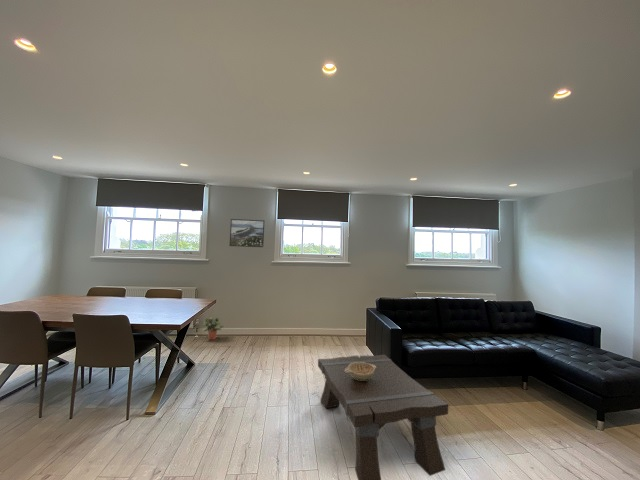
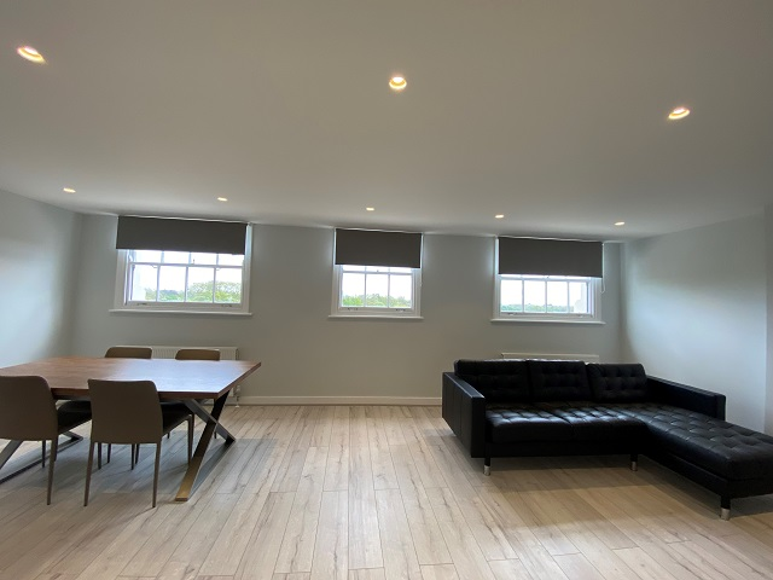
- decorative bowl [345,362,376,380]
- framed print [228,218,265,248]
- potted plant [201,316,225,341]
- coffee table [317,354,449,480]
